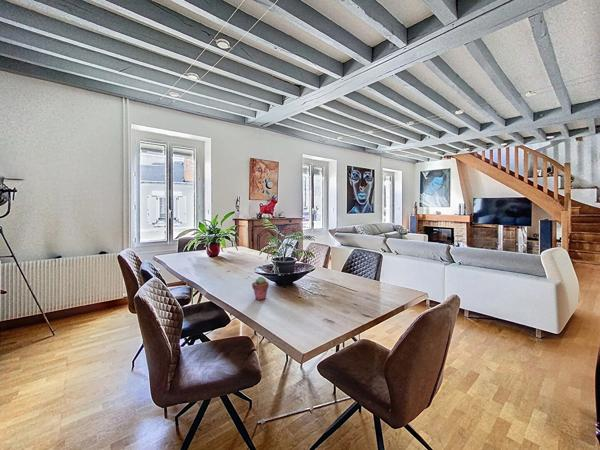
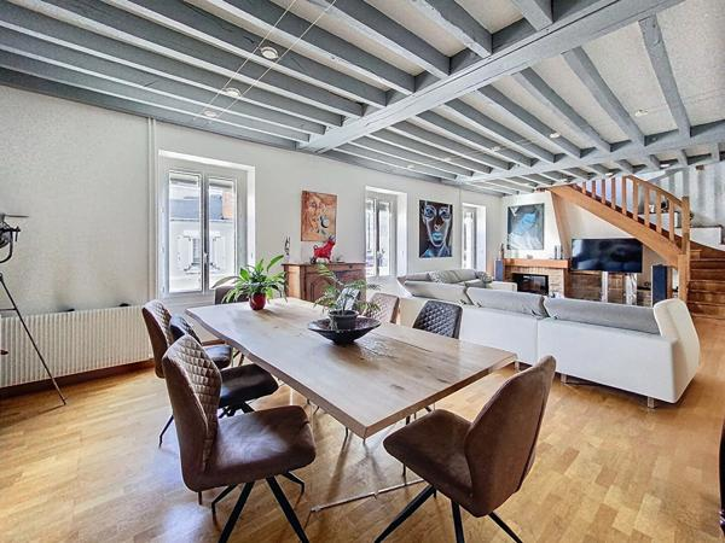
- potted succulent [251,276,270,301]
